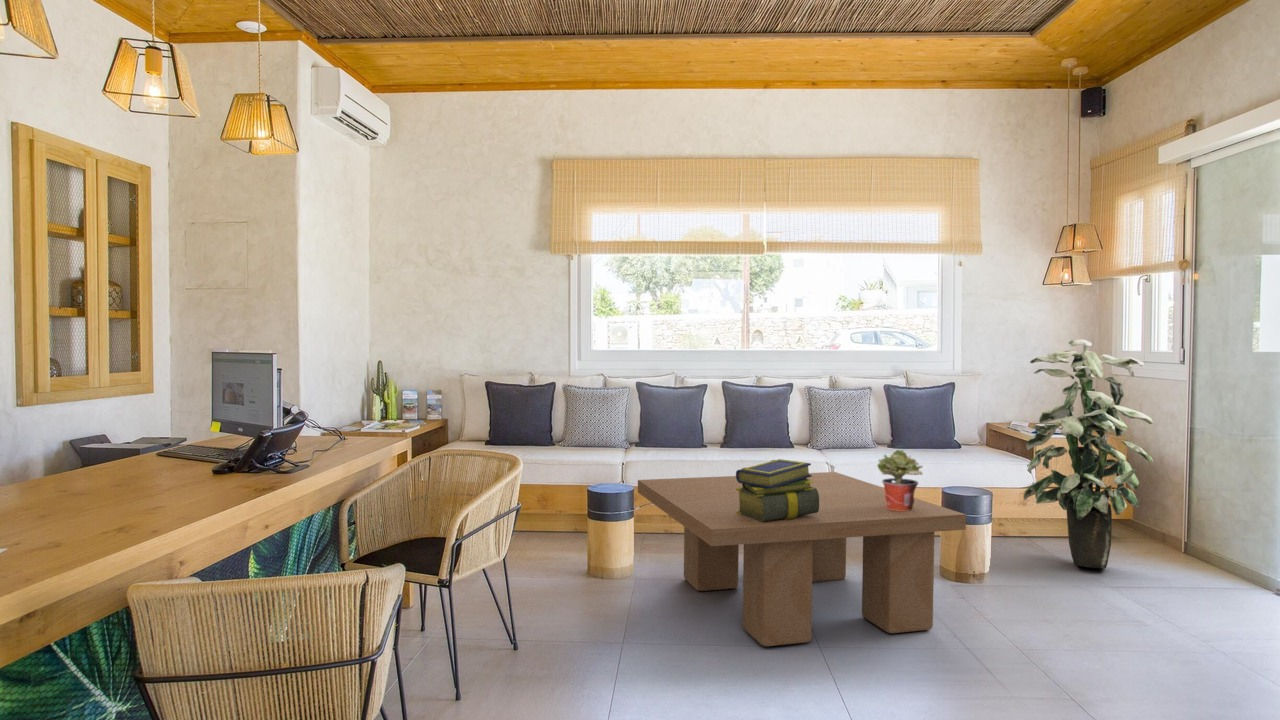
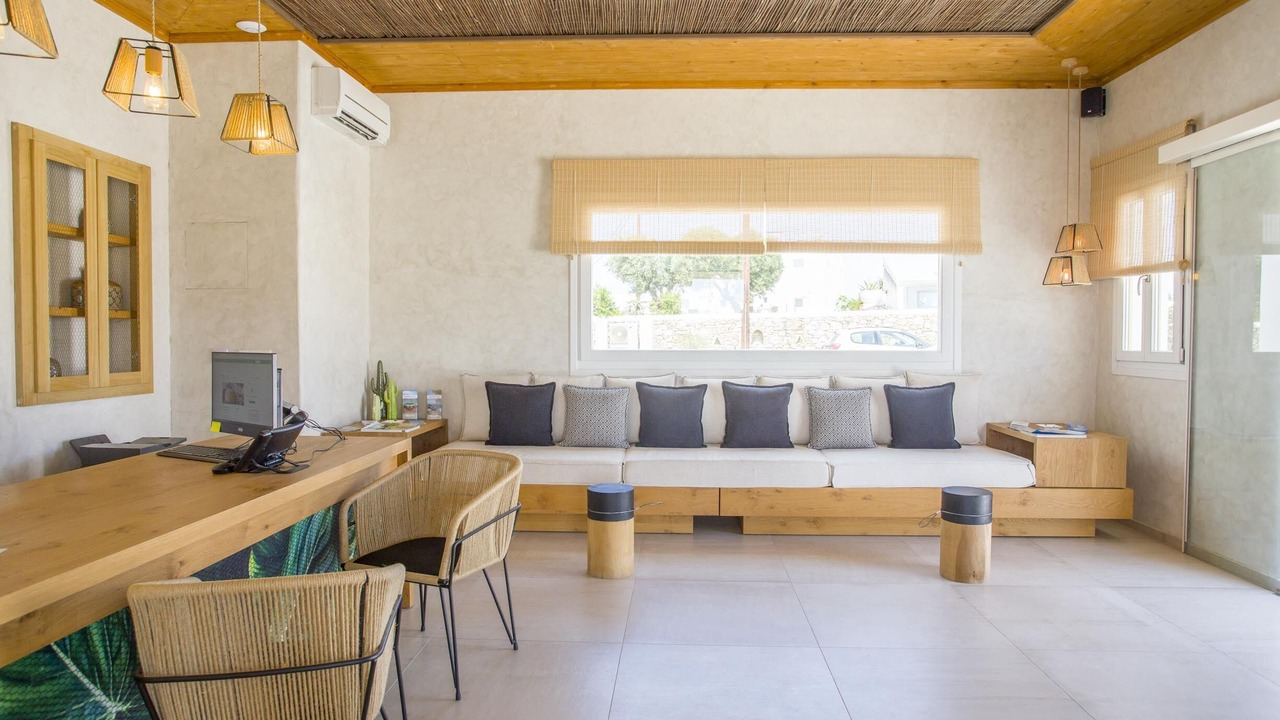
- stack of books [735,458,819,522]
- potted plant [876,449,924,511]
- coffee table [637,471,967,647]
- indoor plant [1023,339,1154,570]
